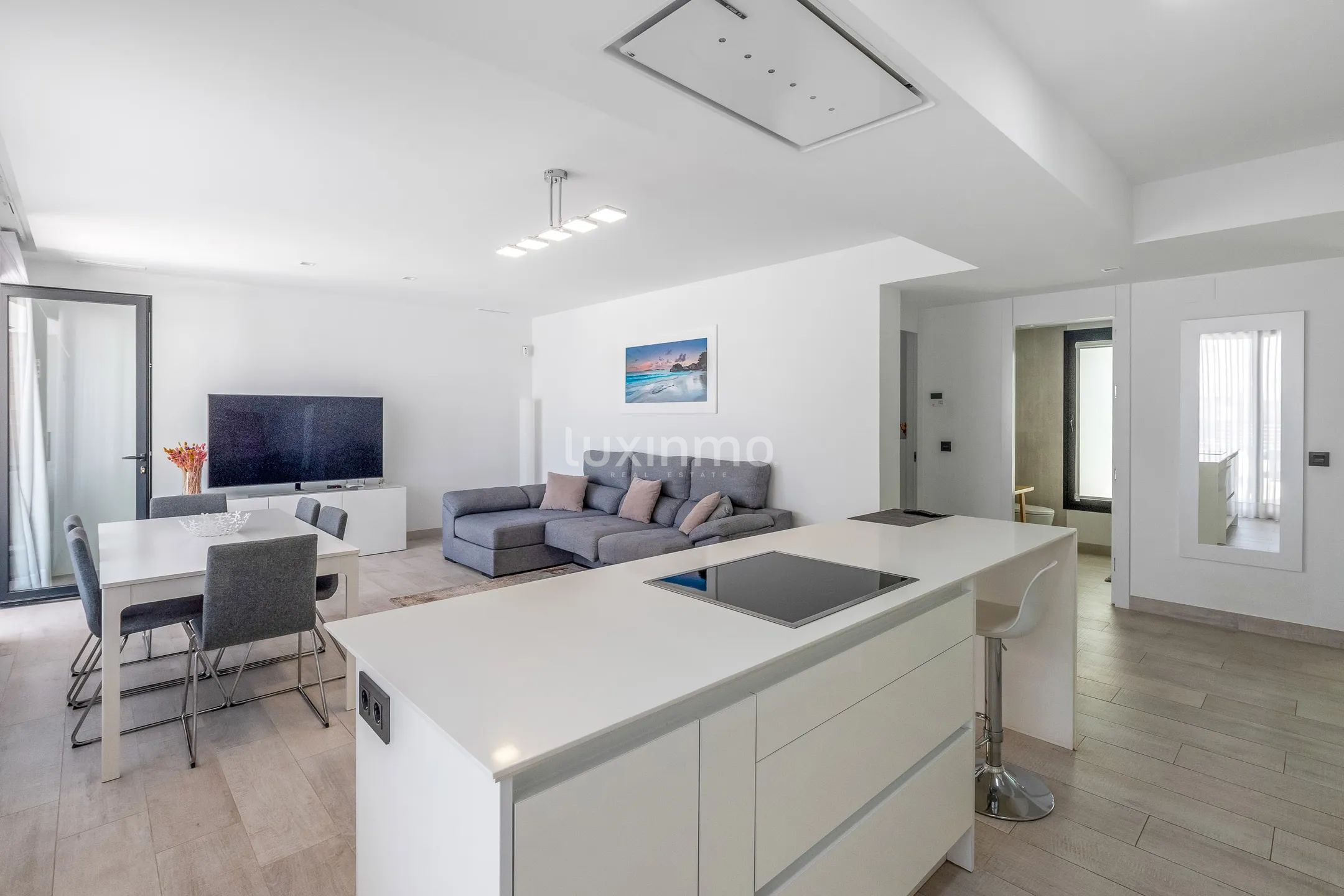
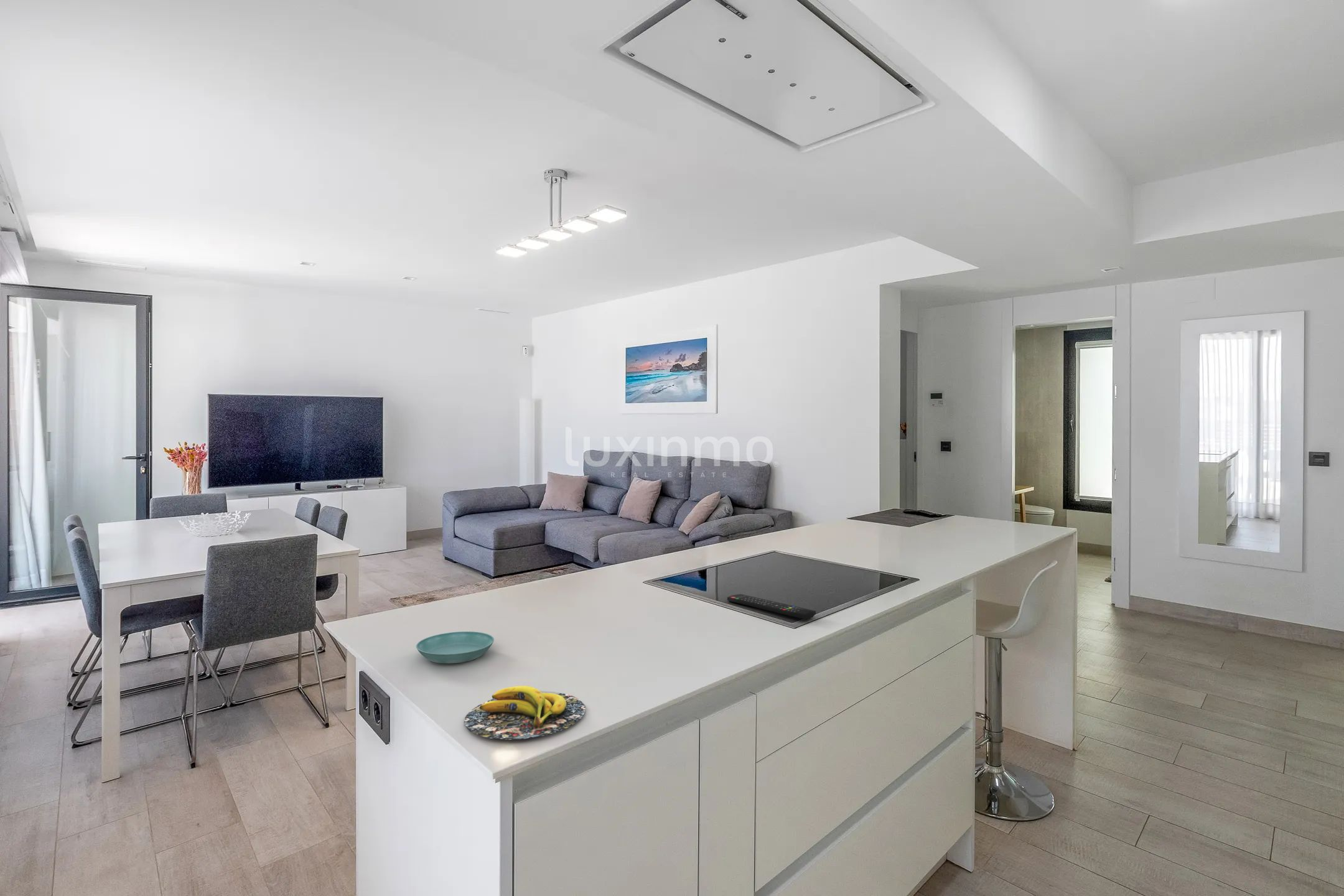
+ remote control [727,594,816,620]
+ saucer [416,631,495,664]
+ banana [464,685,586,740]
